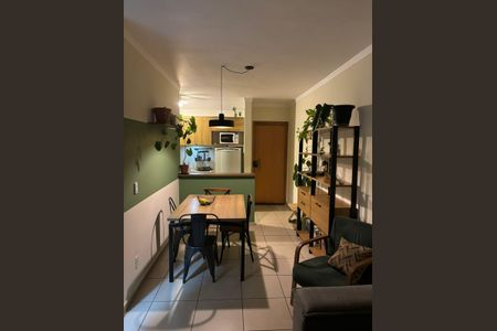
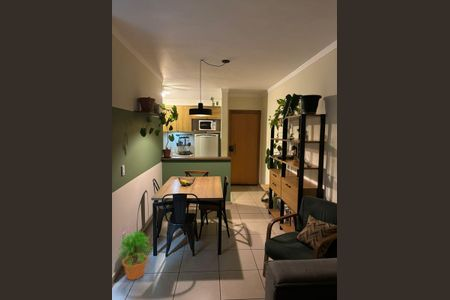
+ potted plant [117,229,152,281]
